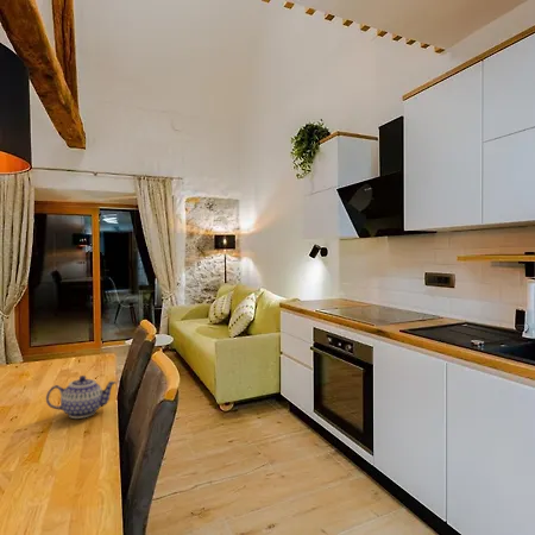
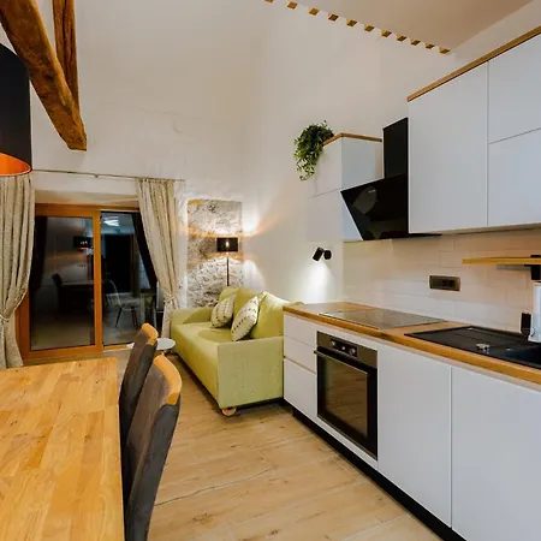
- teapot [45,374,118,420]
